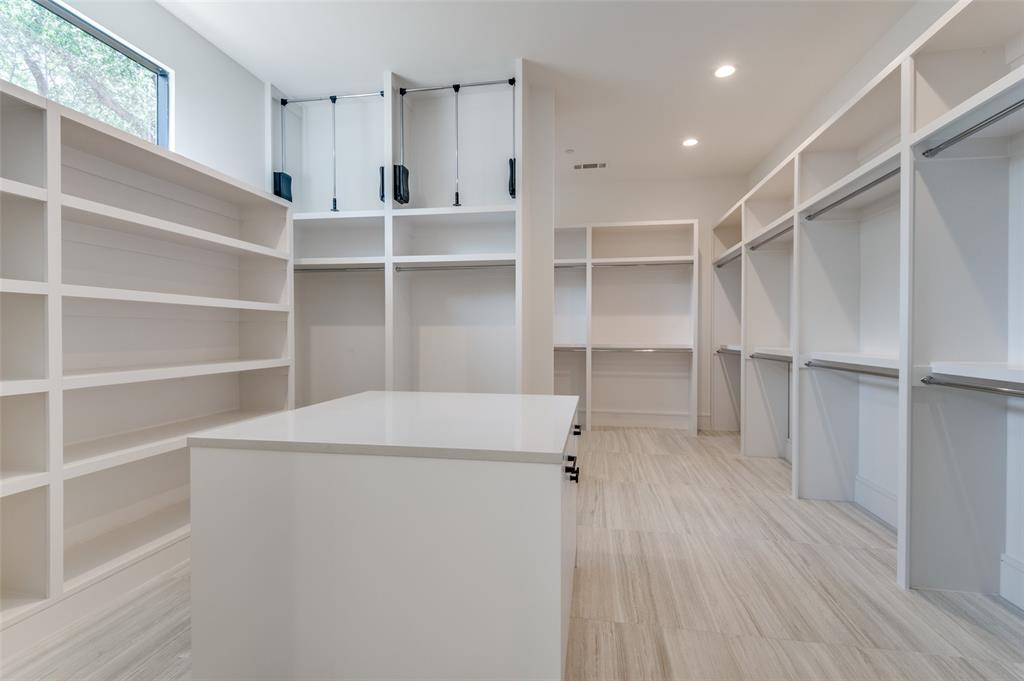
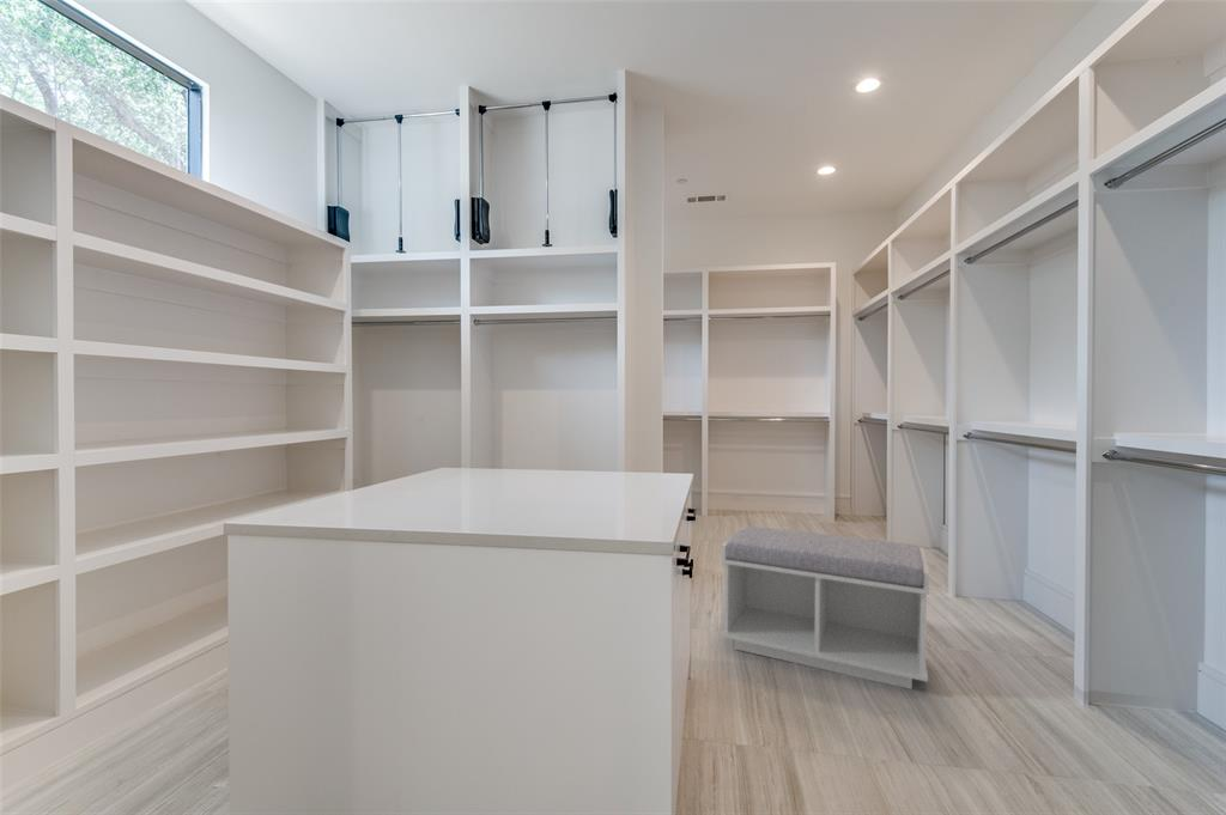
+ bench [720,525,930,691]
